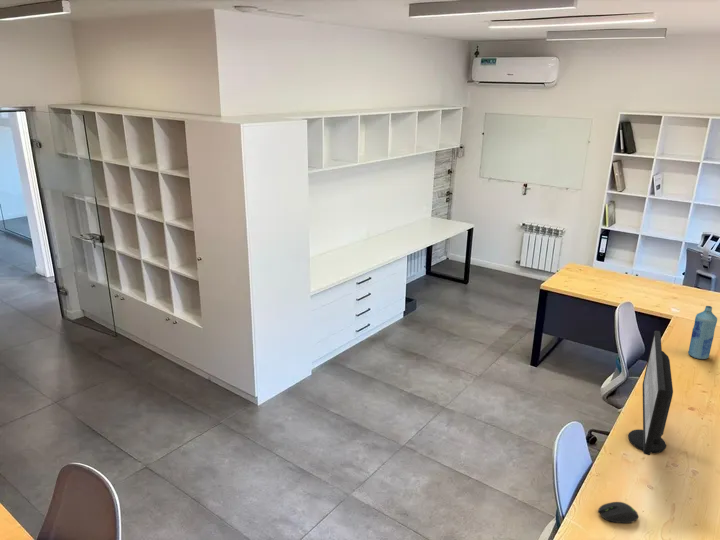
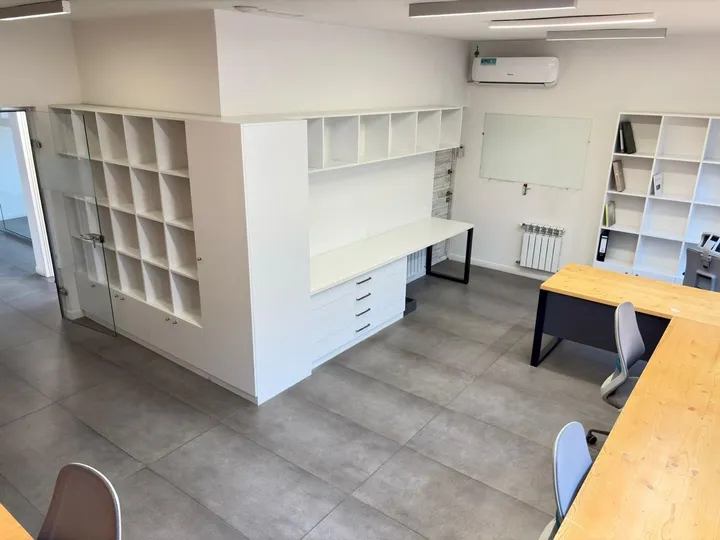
- computer monitor [627,330,674,456]
- bottle [687,305,718,360]
- computer mouse [597,501,640,524]
